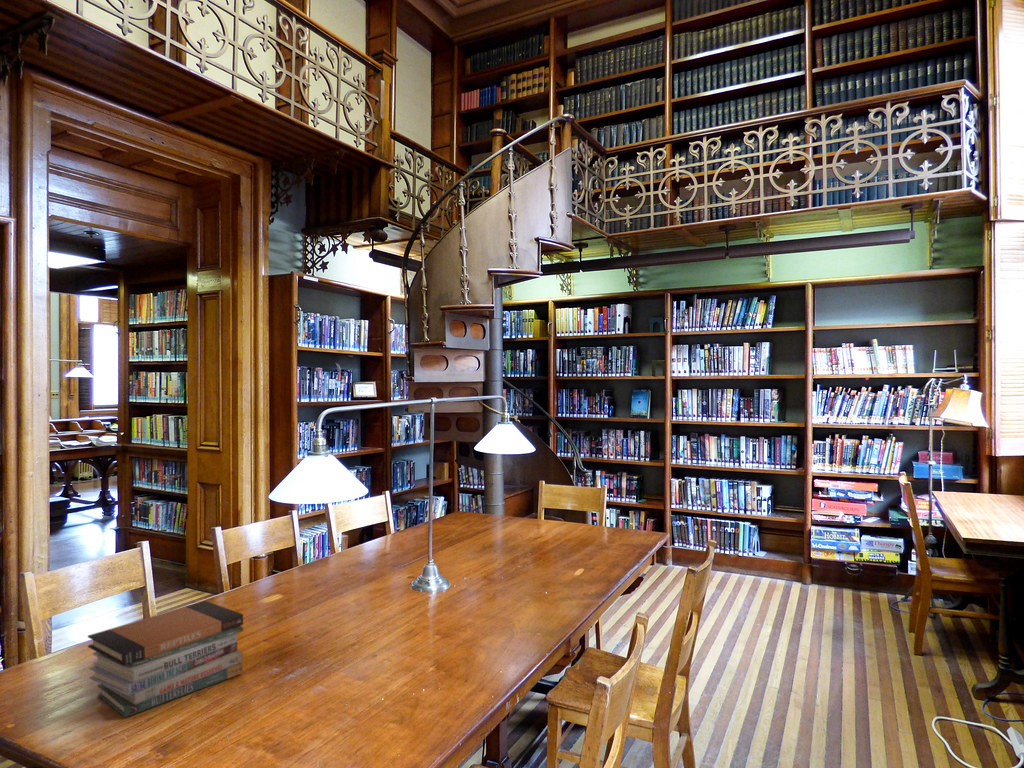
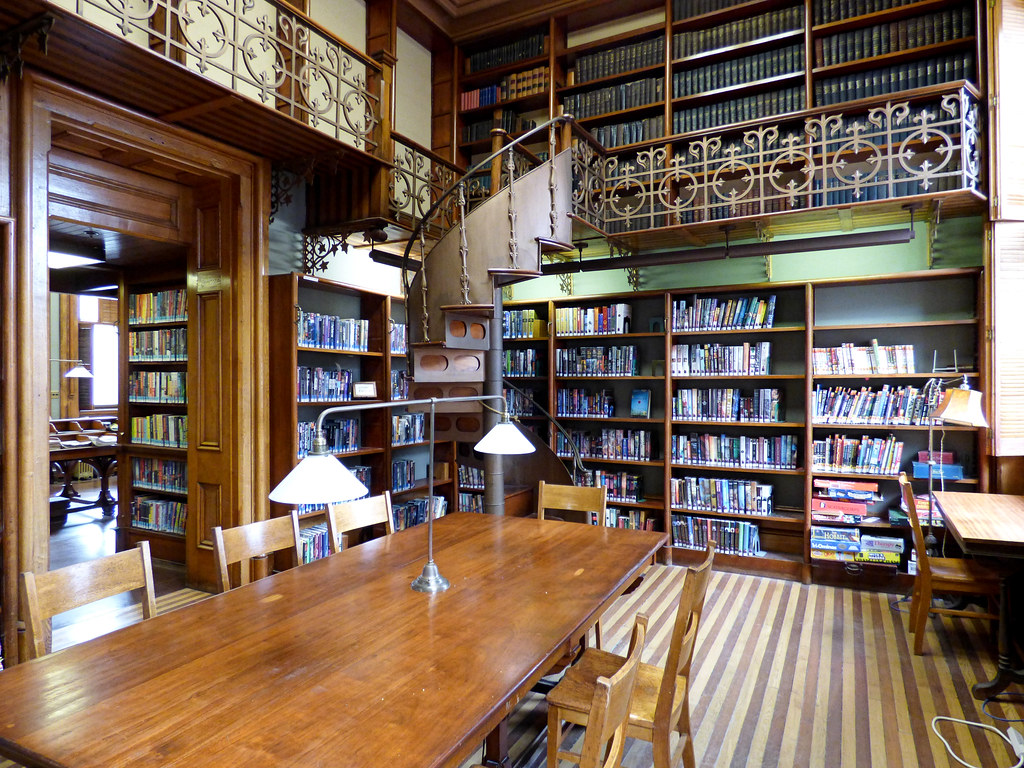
- book stack [87,600,244,719]
